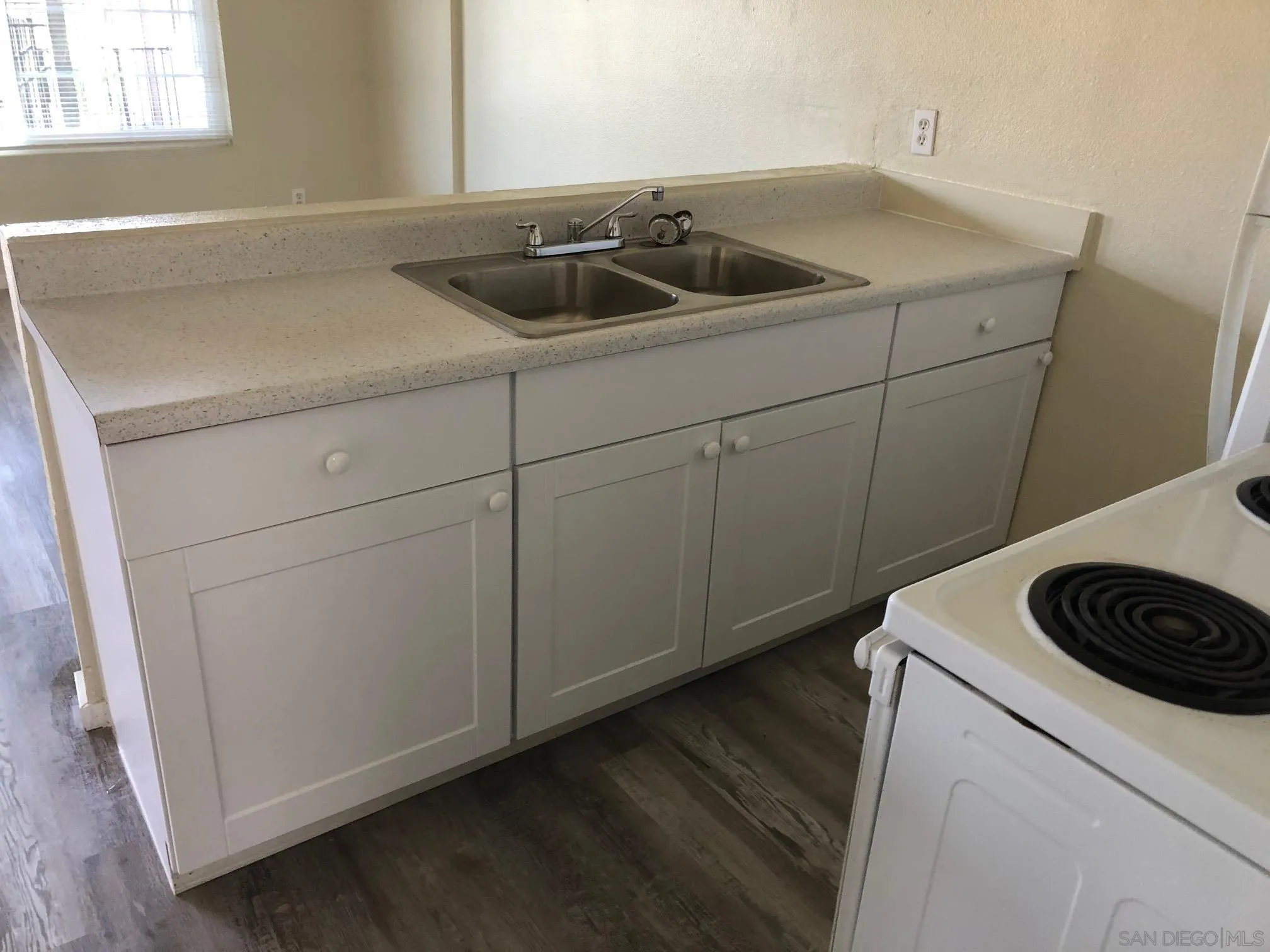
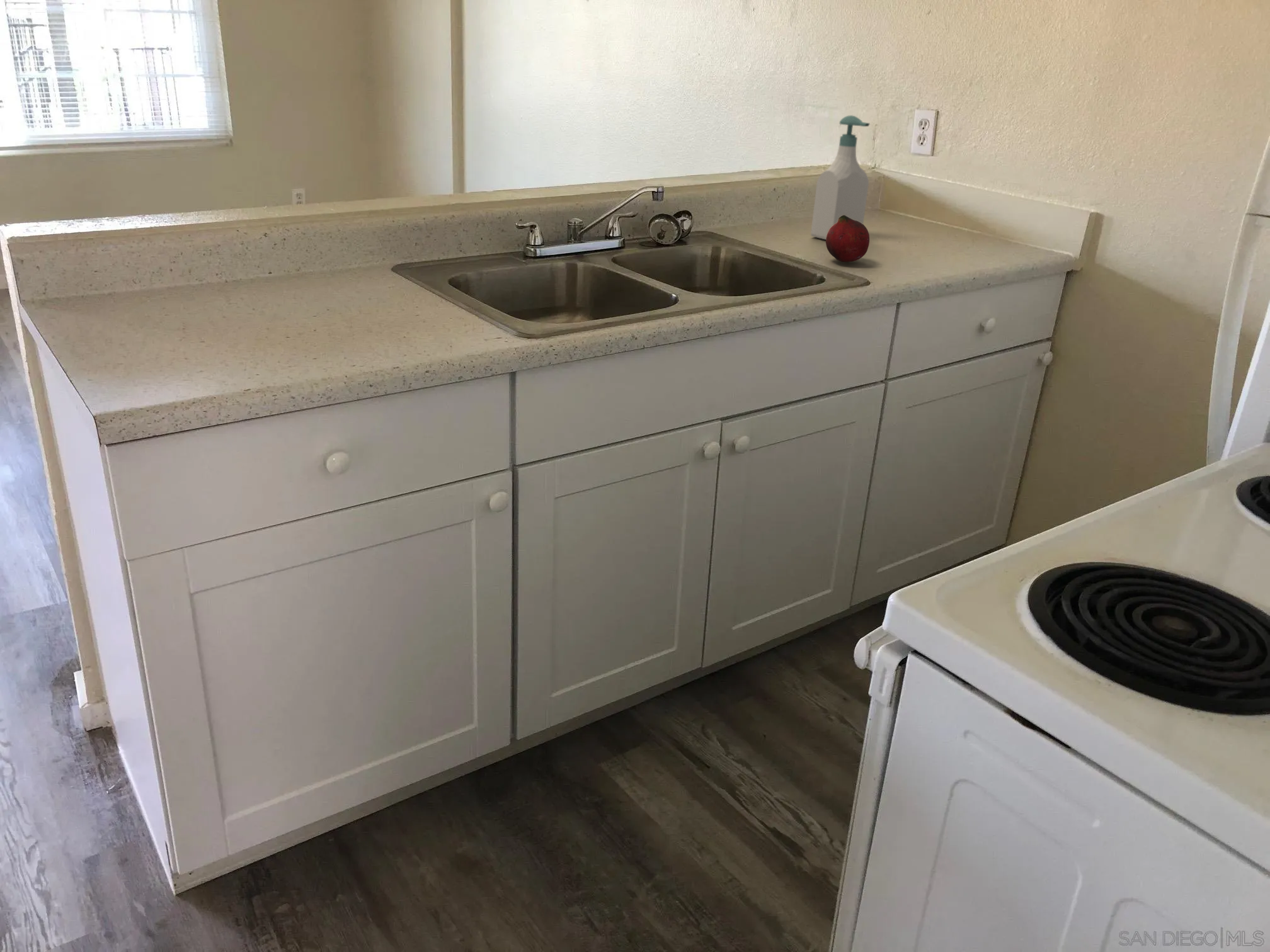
+ fruit [825,215,870,263]
+ soap bottle [810,115,871,241]
